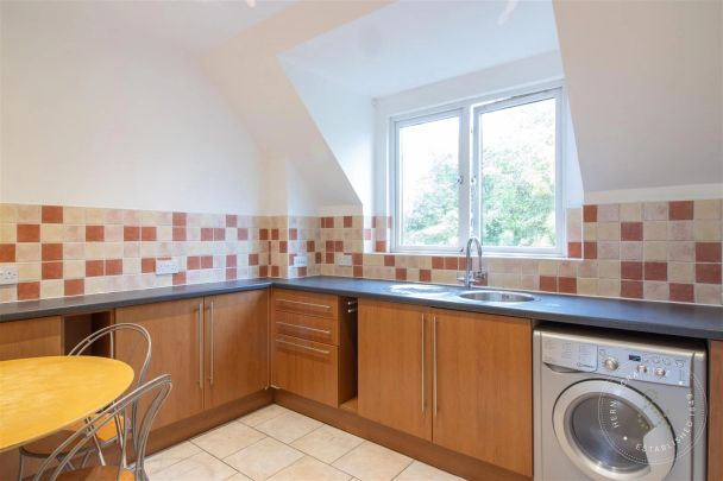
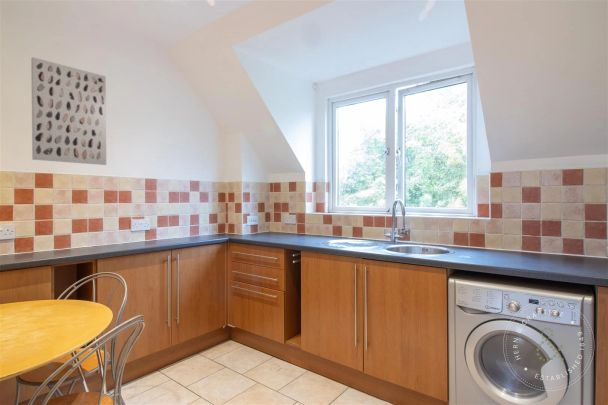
+ wall art [30,56,107,166]
